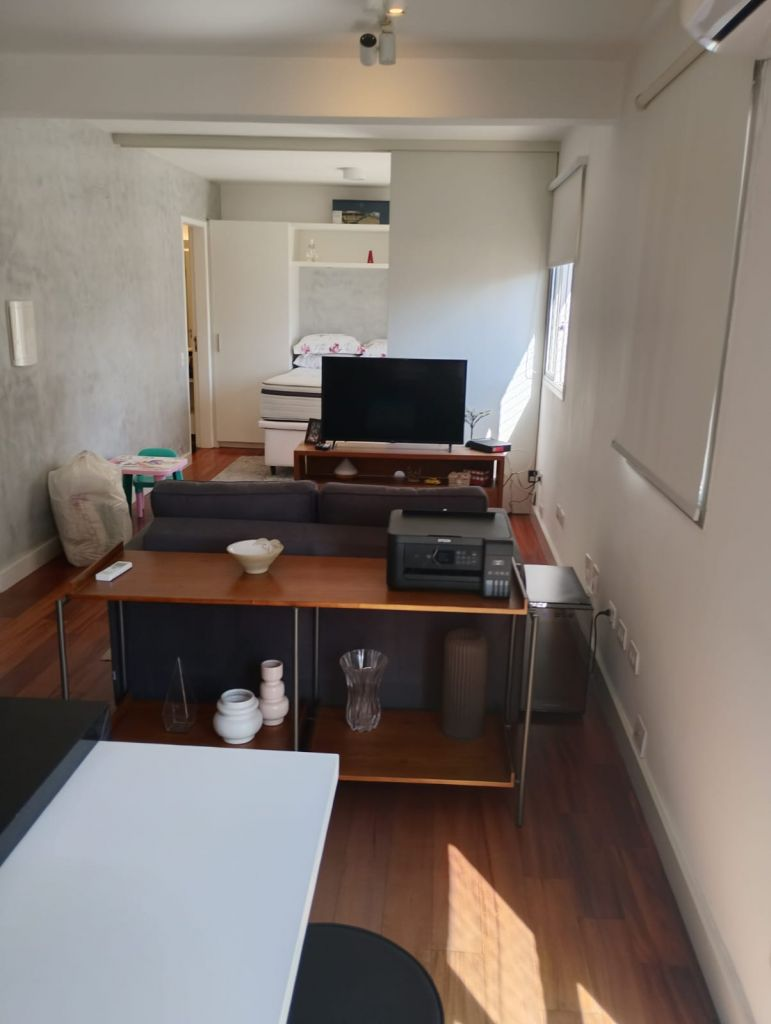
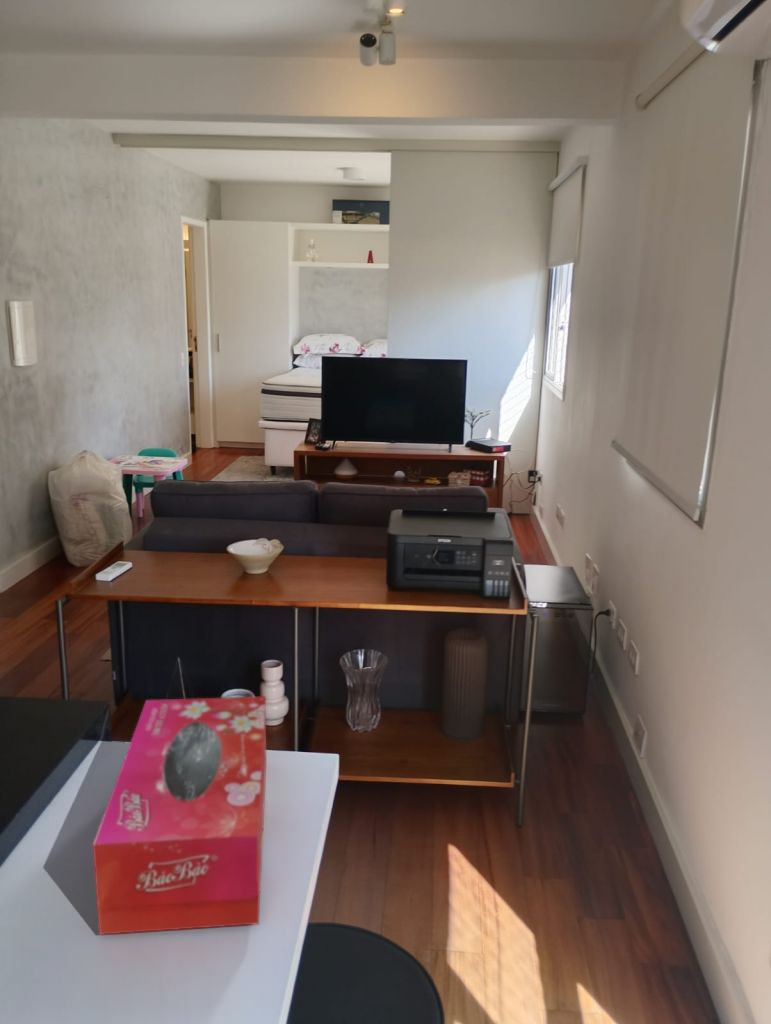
+ tissue box [92,695,267,936]
